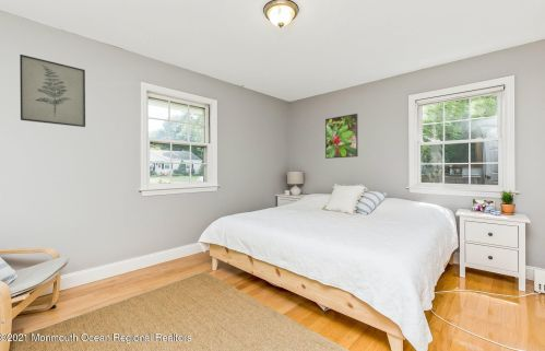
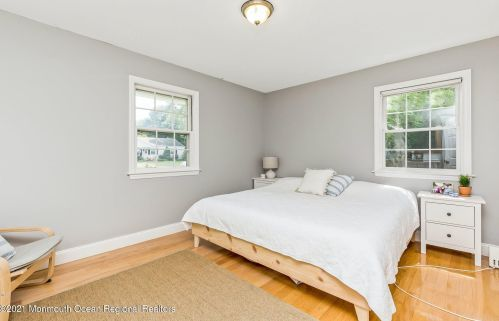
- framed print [324,113,359,160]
- wall art [19,54,86,128]
